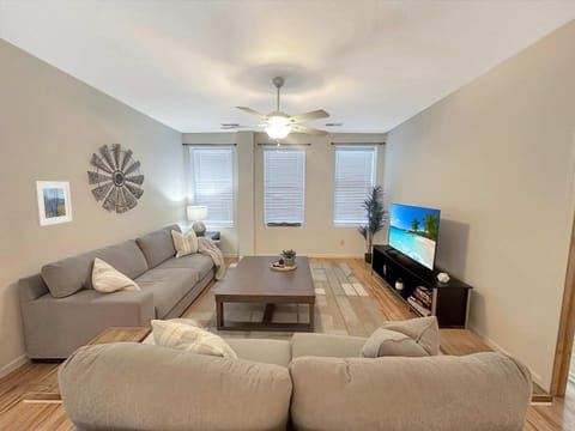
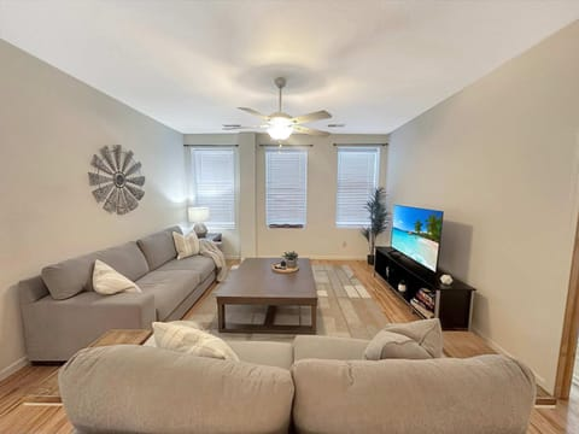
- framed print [32,181,73,227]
